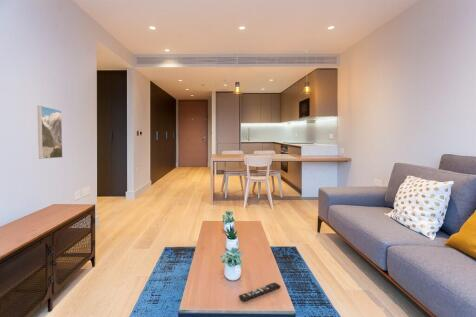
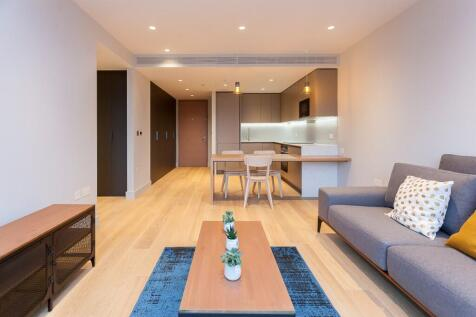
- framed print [37,105,63,160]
- remote control [238,282,282,302]
